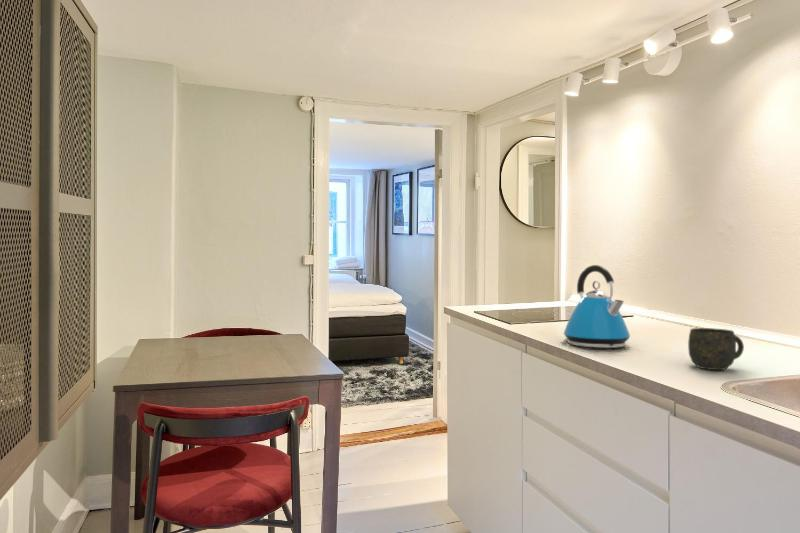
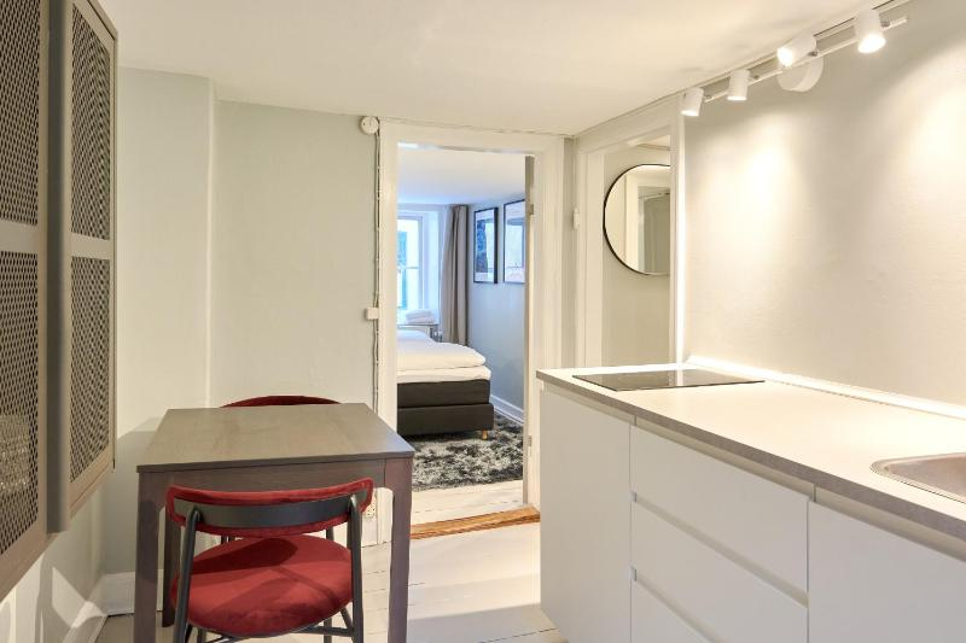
- mug [687,327,745,371]
- kettle [563,264,631,349]
